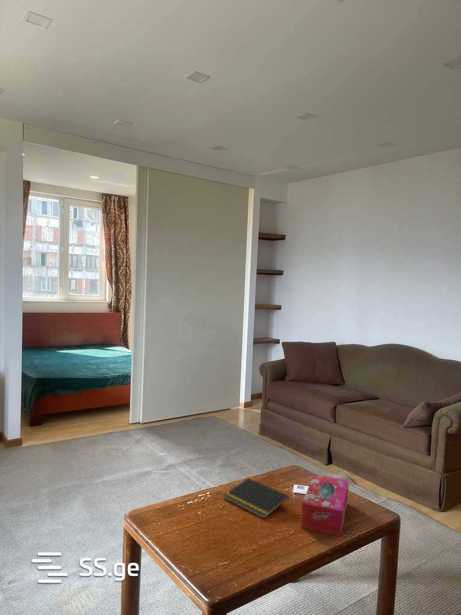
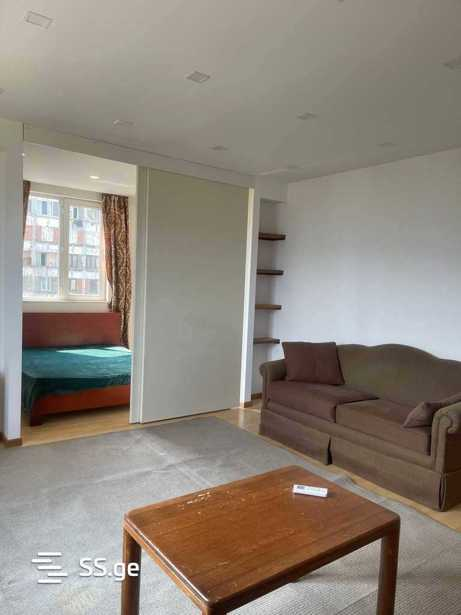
- notepad [223,477,290,520]
- tissue box [300,473,350,538]
